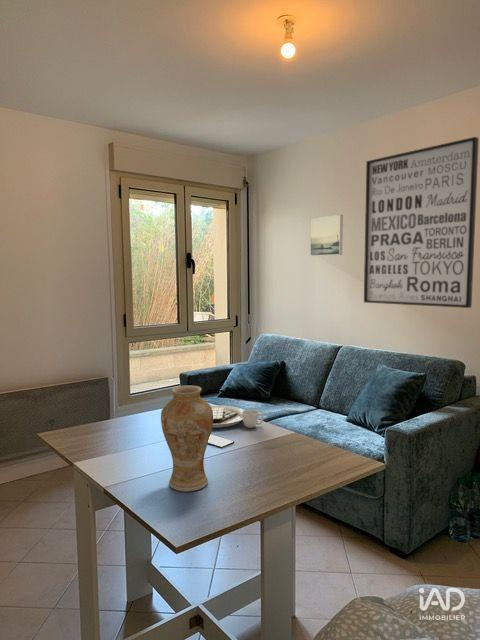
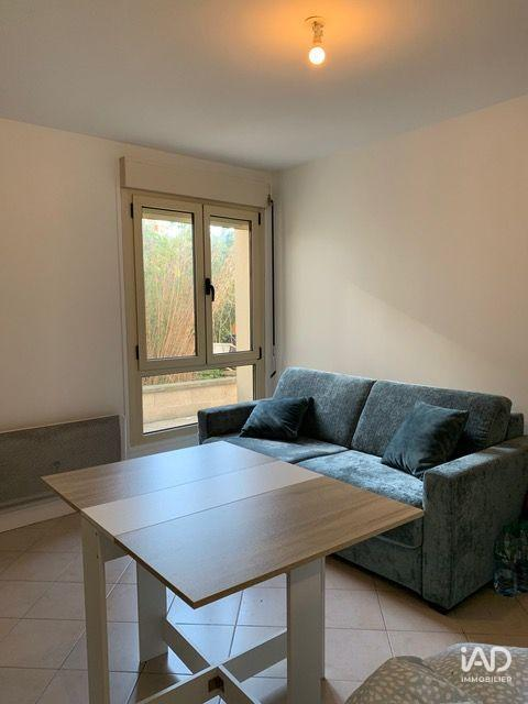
- wall art [363,136,480,309]
- vase [160,384,213,492]
- placemat [207,405,265,449]
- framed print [309,214,344,257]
